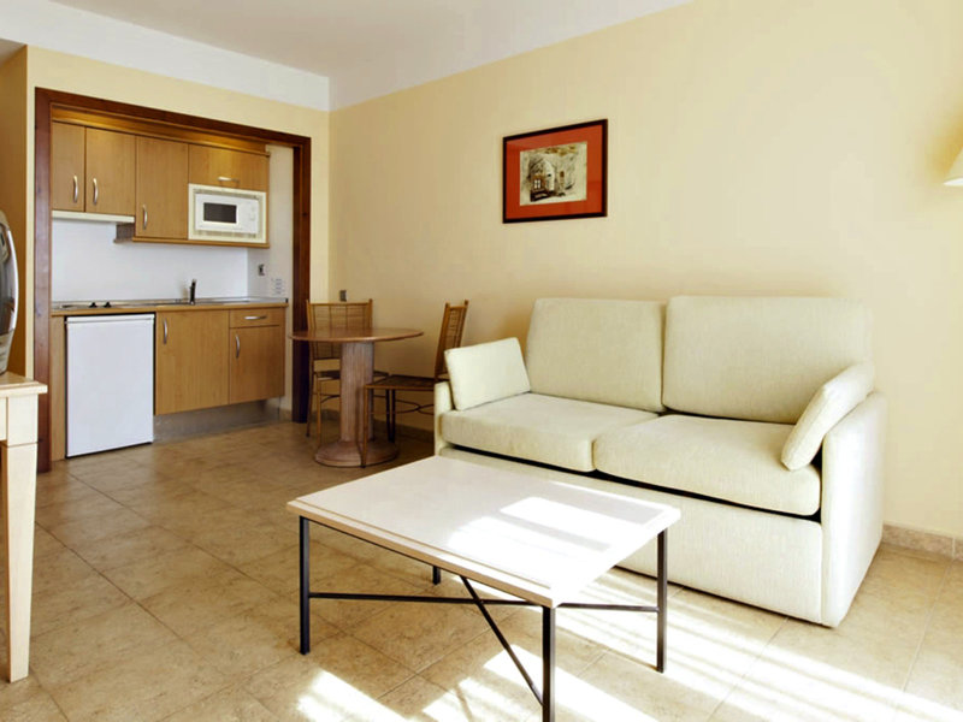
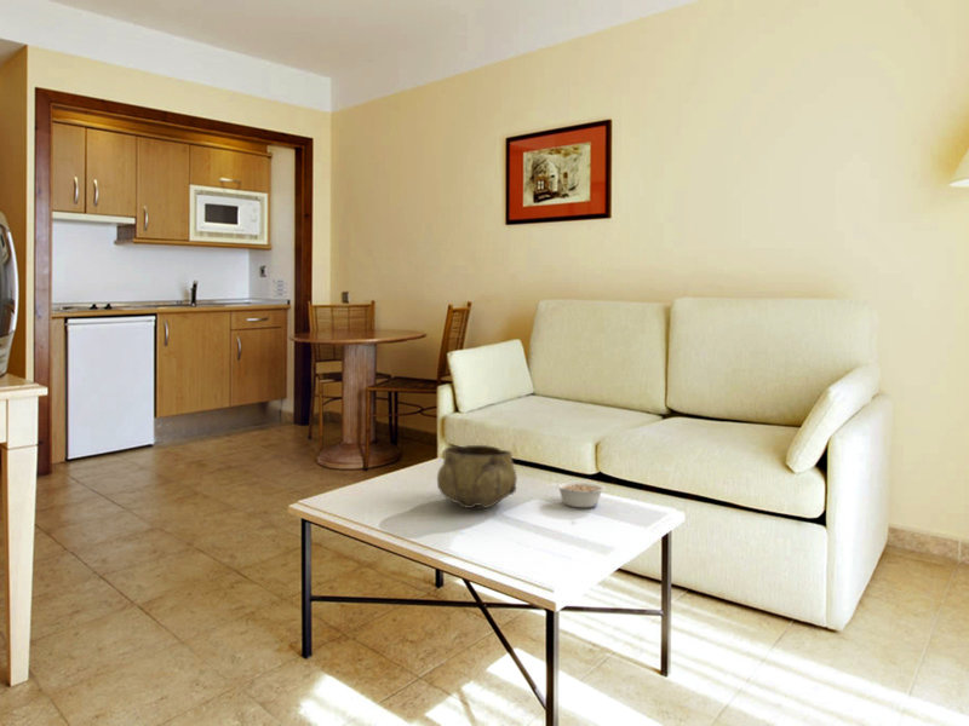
+ decorative bowl [436,444,518,509]
+ legume [555,480,607,508]
